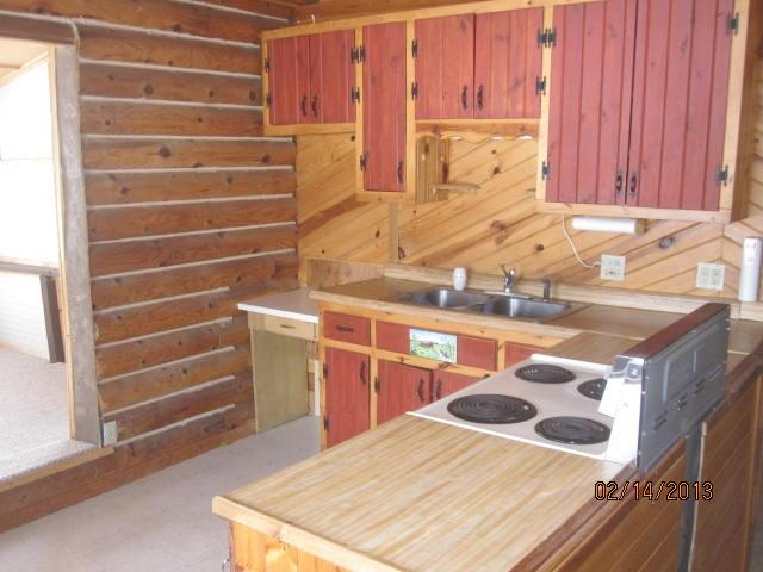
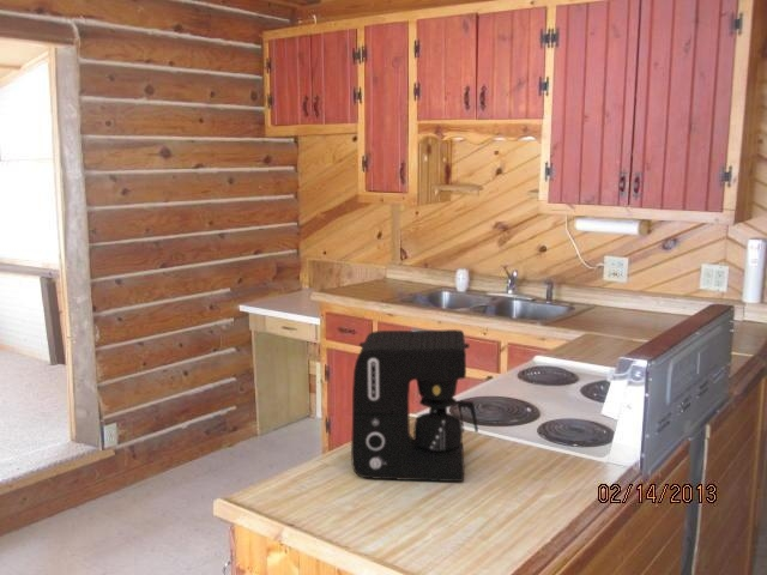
+ coffee maker [350,328,479,483]
